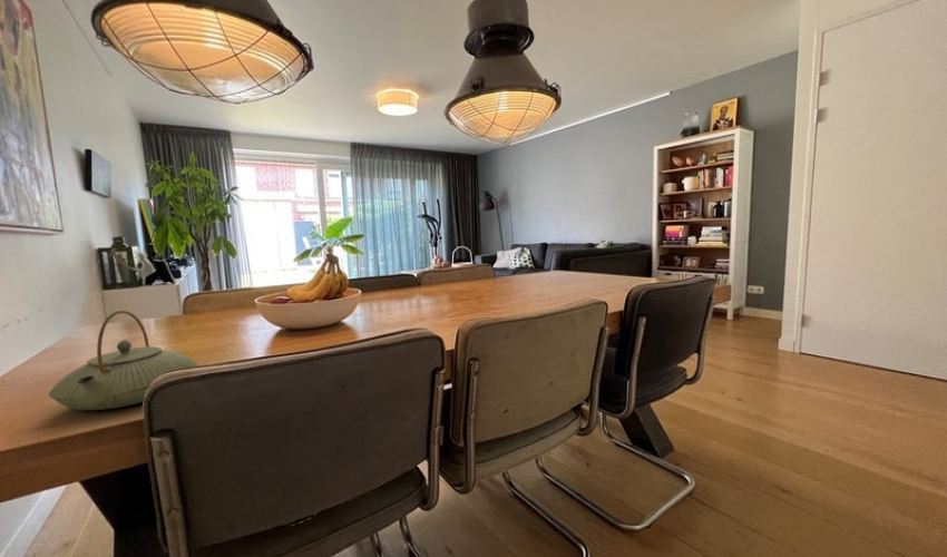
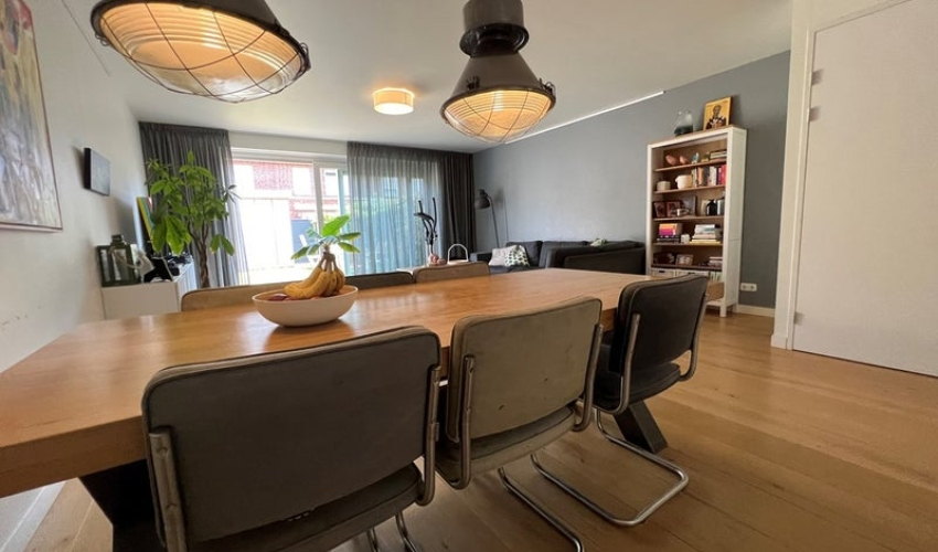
- teapot [48,310,197,411]
